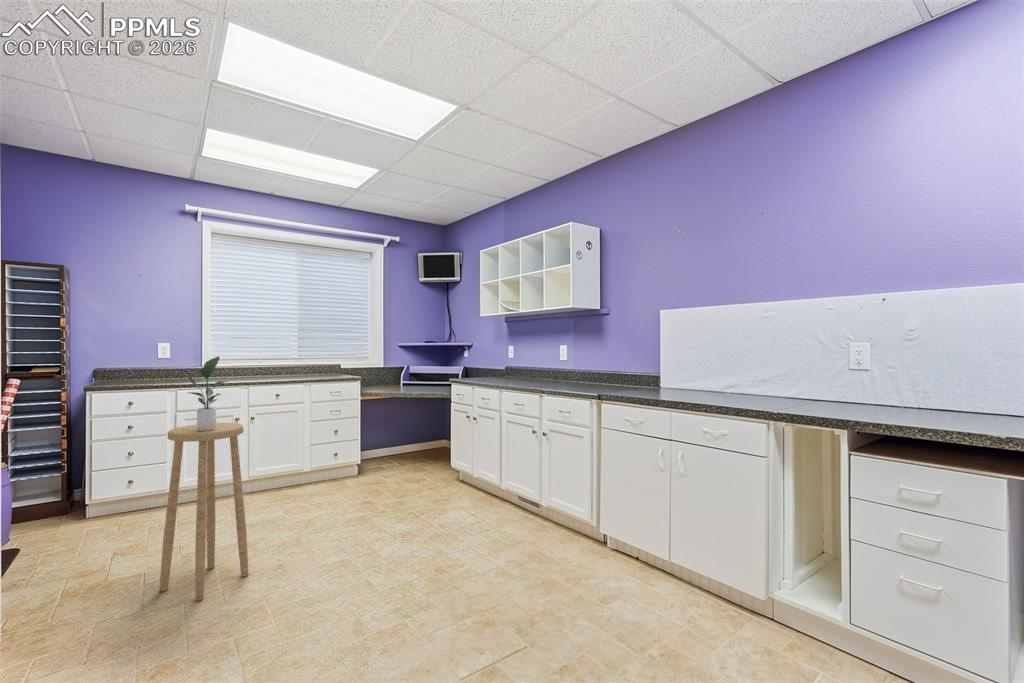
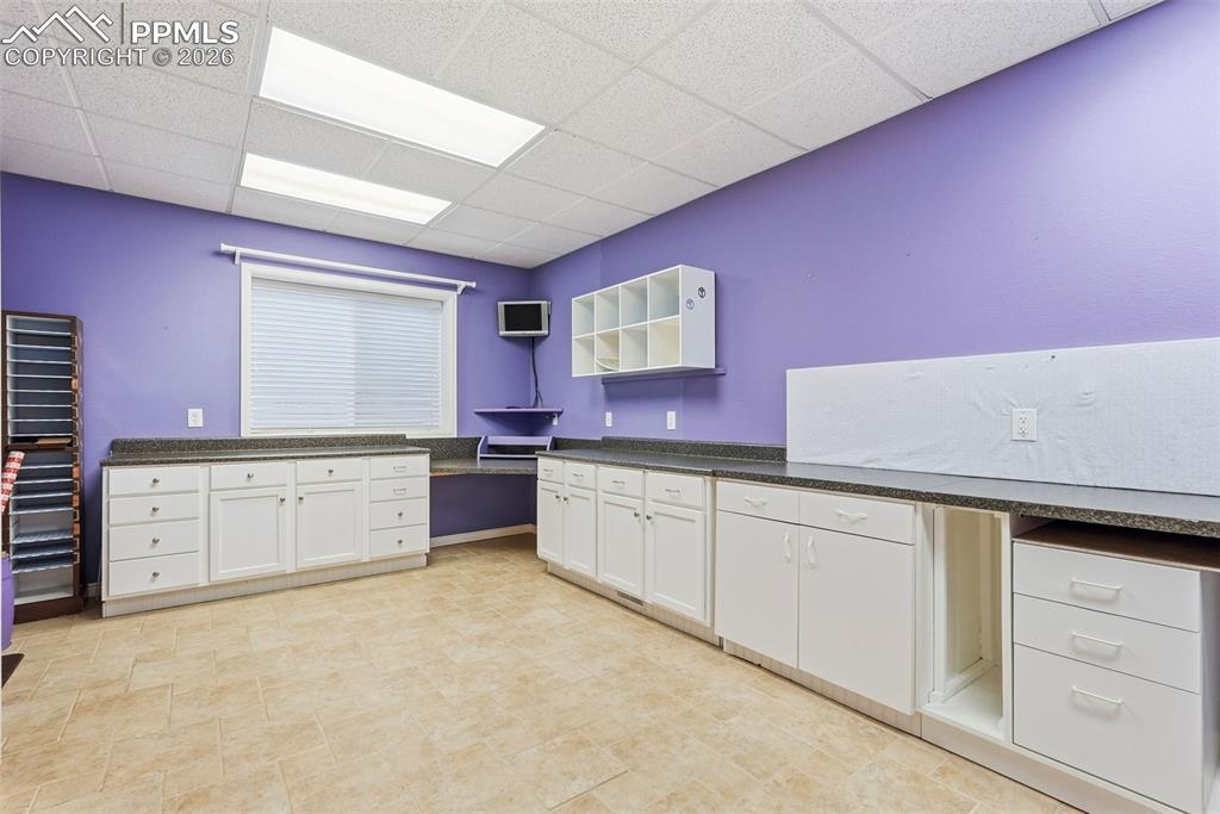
- stool [159,422,250,602]
- potted plant [184,355,229,431]
